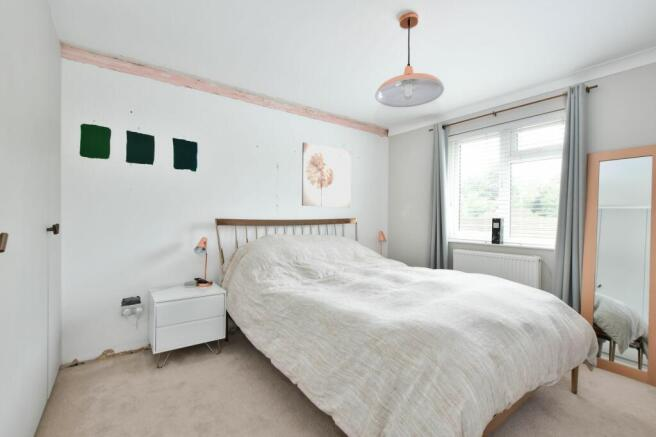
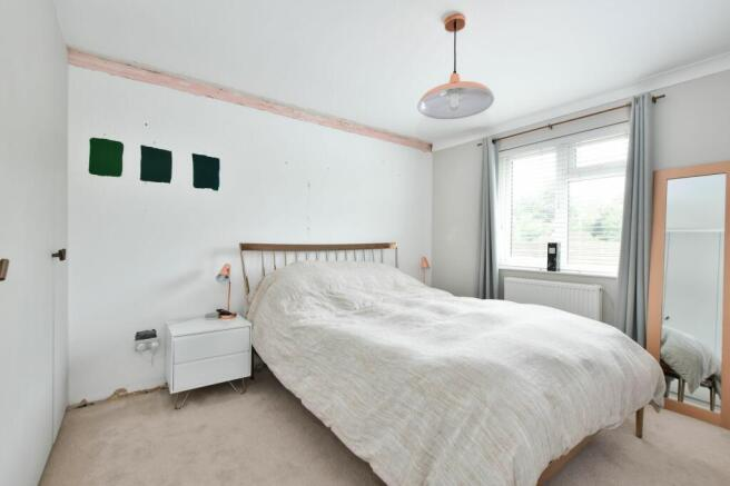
- wall art [301,142,352,208]
